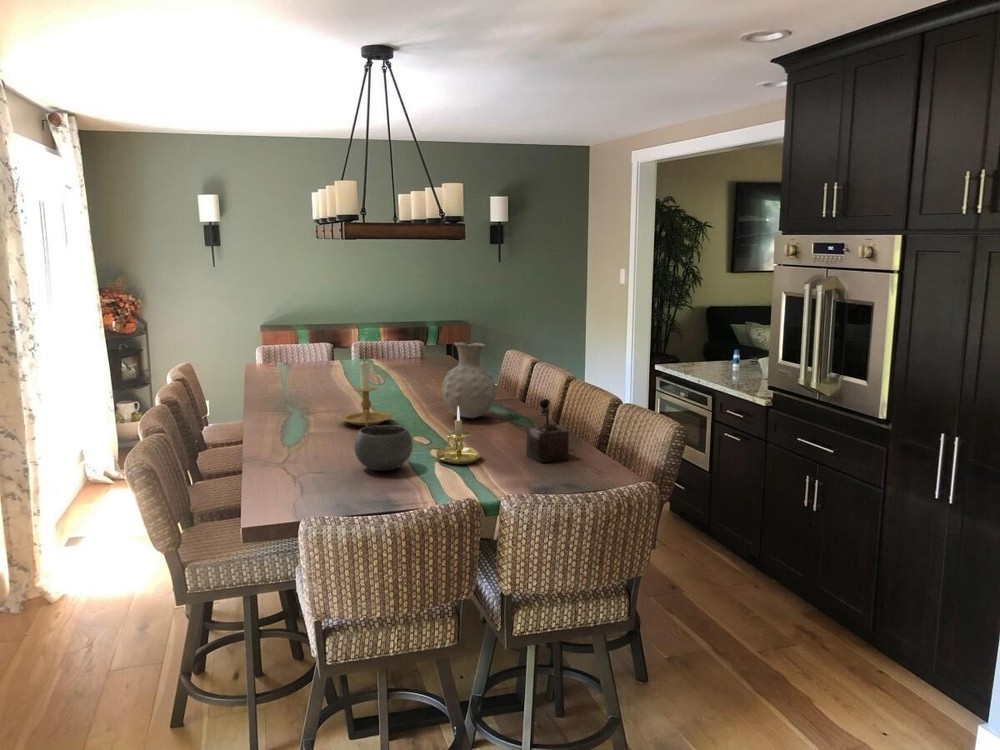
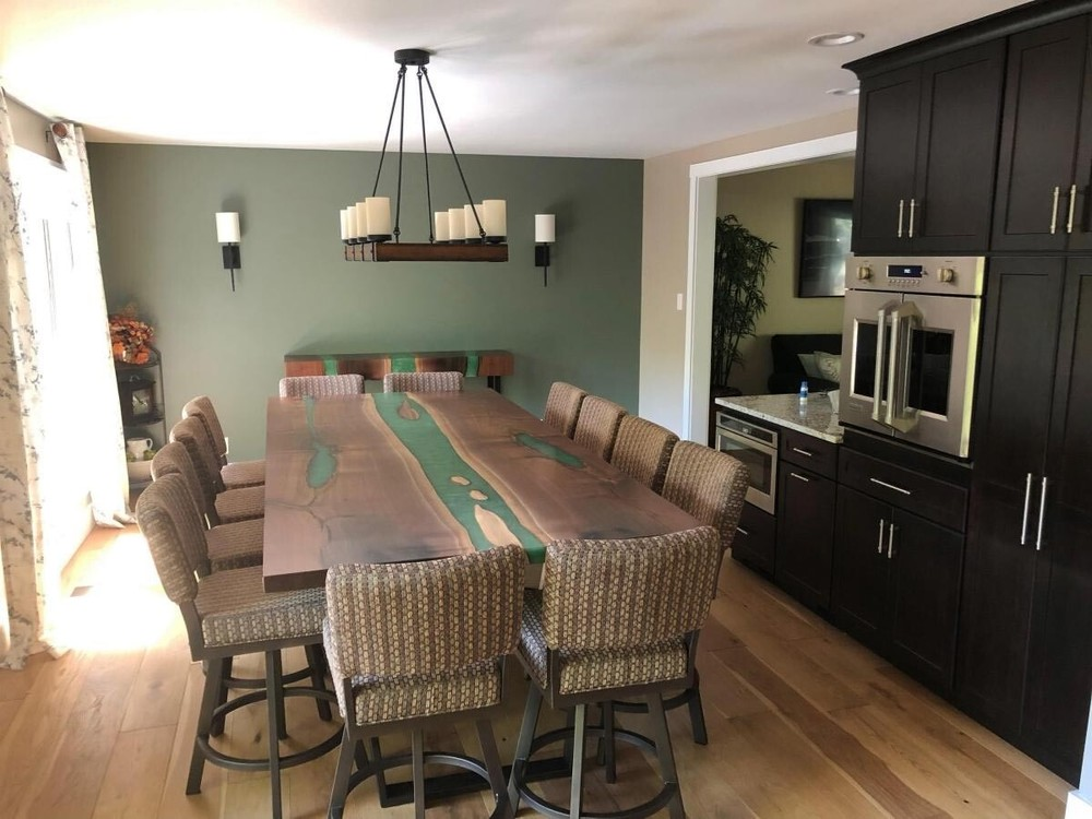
- candle holder [435,406,483,465]
- candle holder [339,358,394,427]
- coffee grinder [526,398,570,464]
- bowl [354,424,414,472]
- vase [440,341,497,419]
